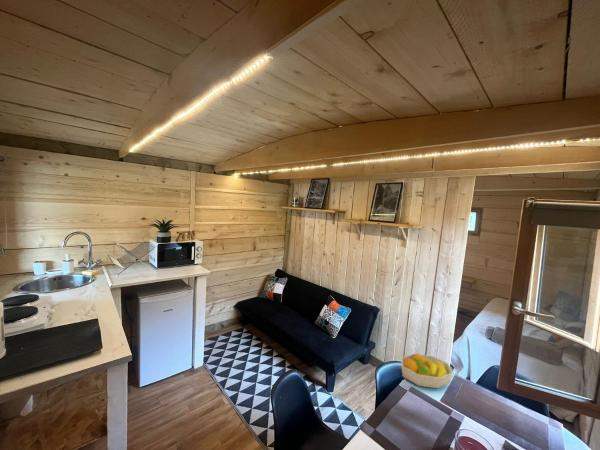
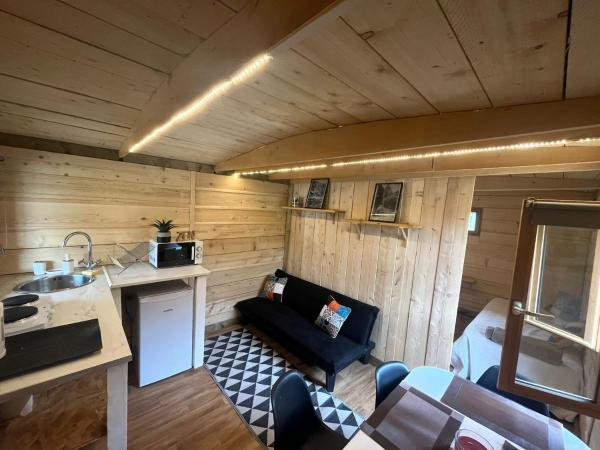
- fruit bowl [400,352,454,389]
